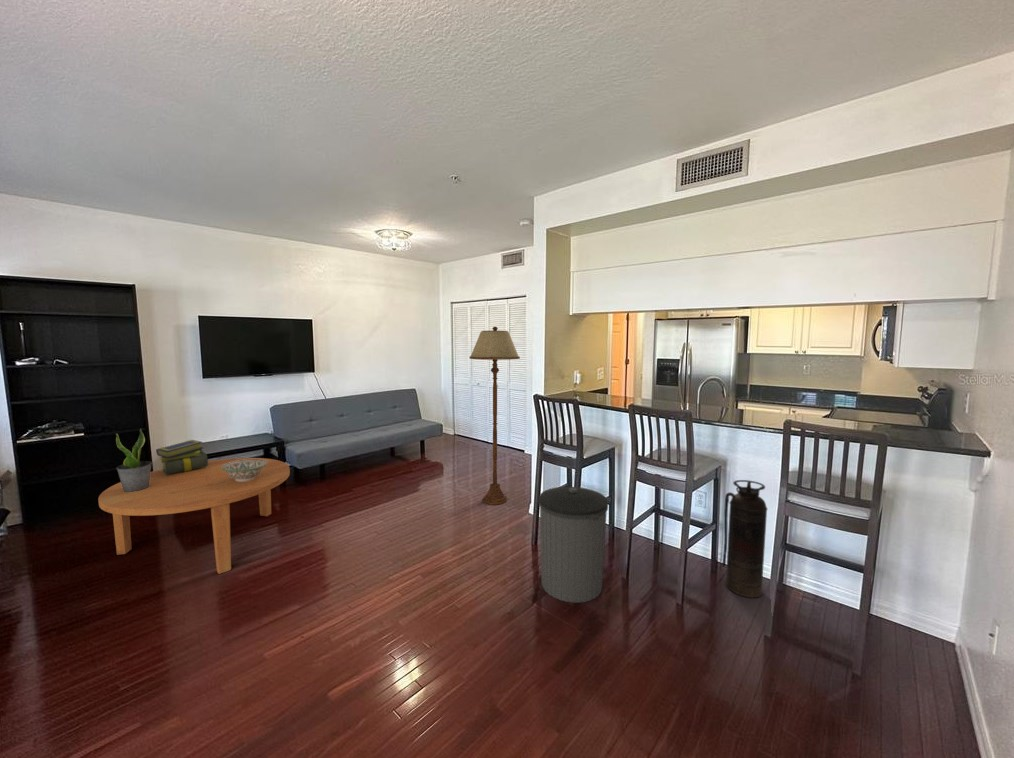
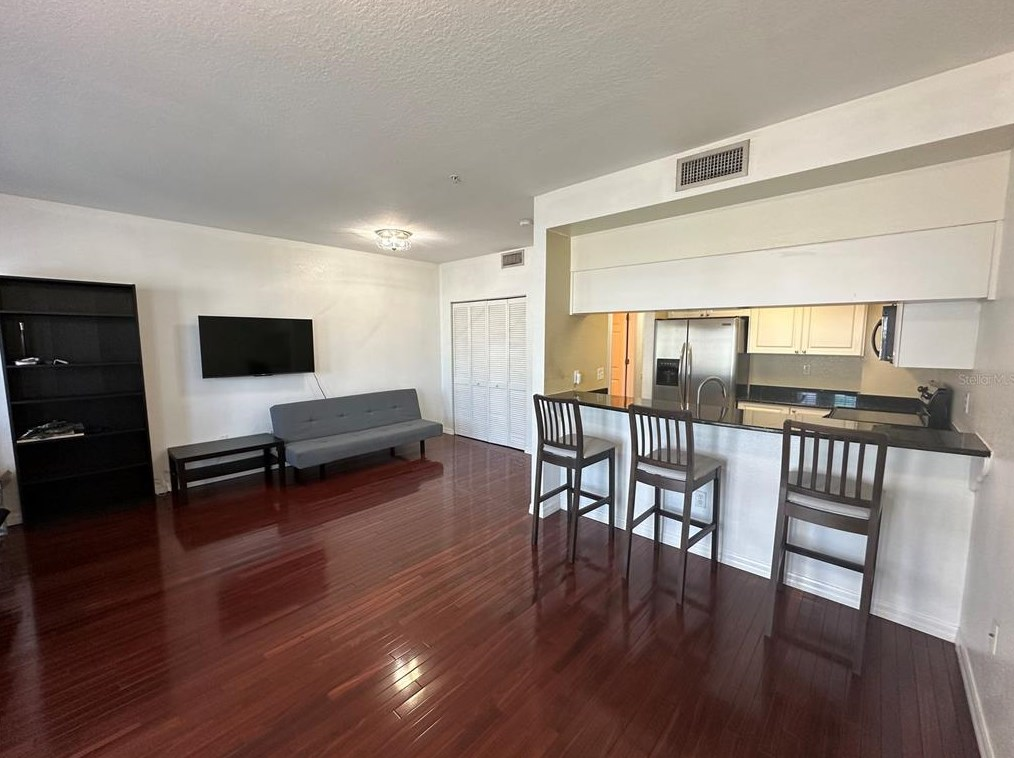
- floor lamp [468,326,521,506]
- coffee table [97,457,291,575]
- decorative bowl [222,459,267,481]
- potted plant [115,428,153,492]
- trash can [538,486,609,604]
- fire extinguisher [721,479,768,599]
- stack of books [155,439,209,475]
